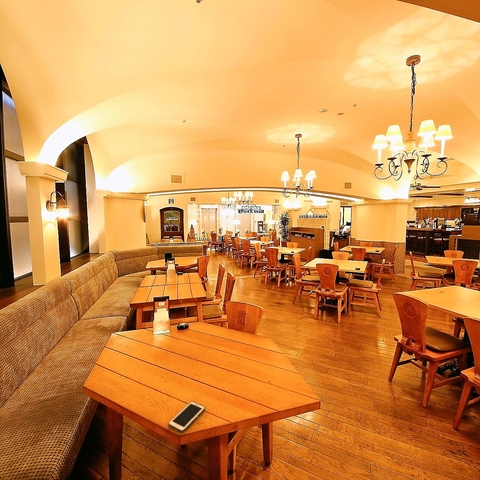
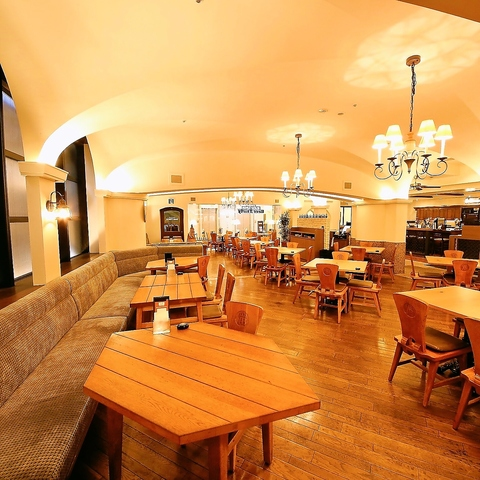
- cell phone [167,400,206,433]
